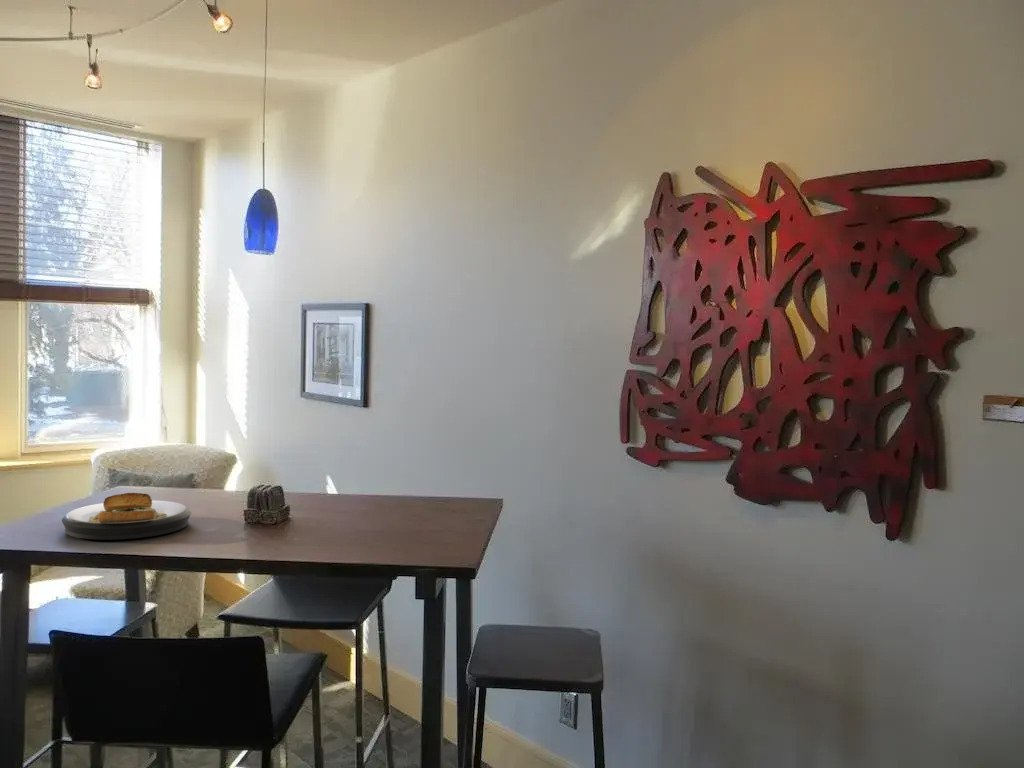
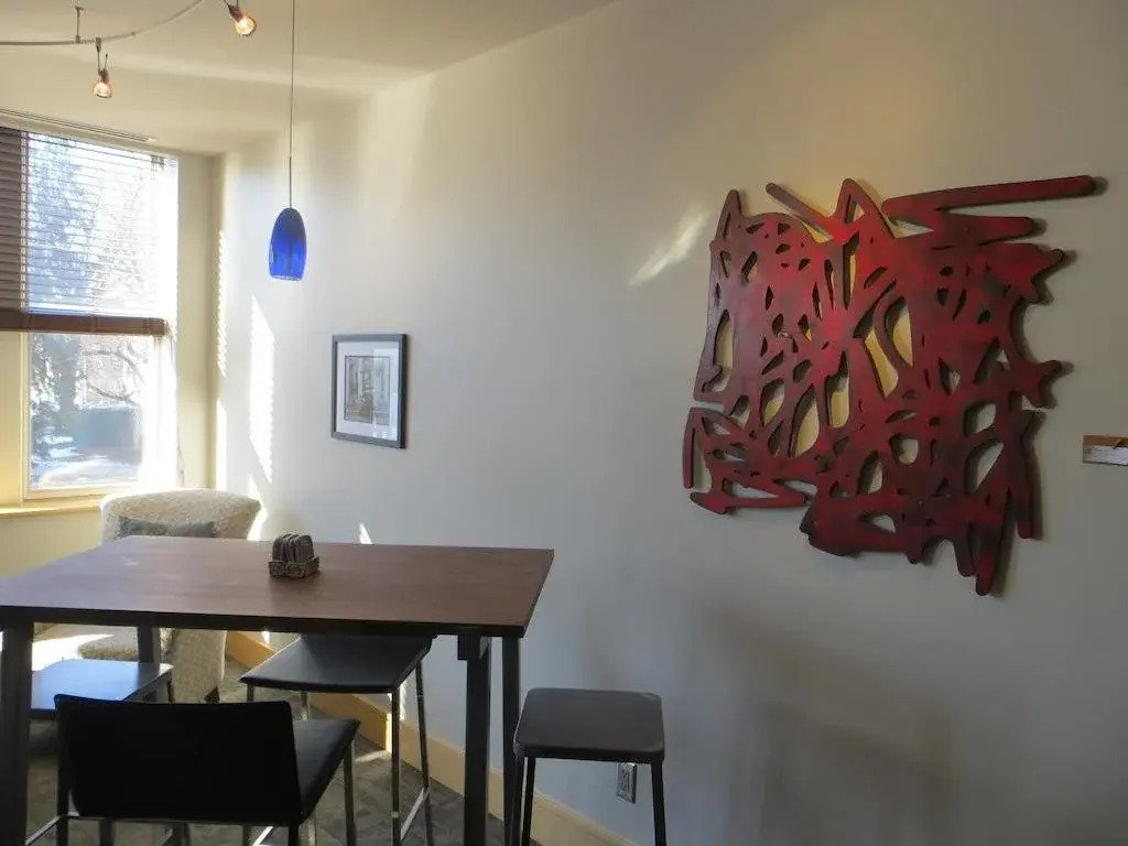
- plate [61,492,192,541]
